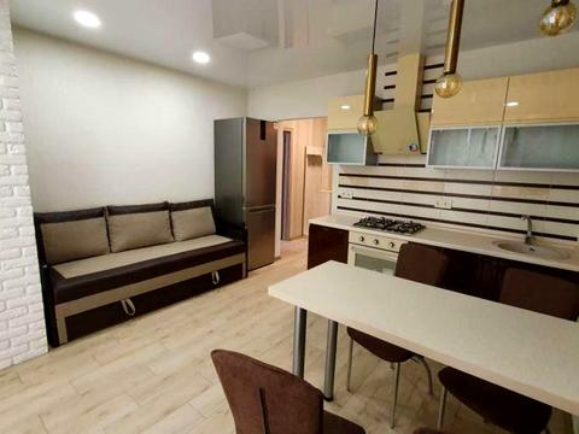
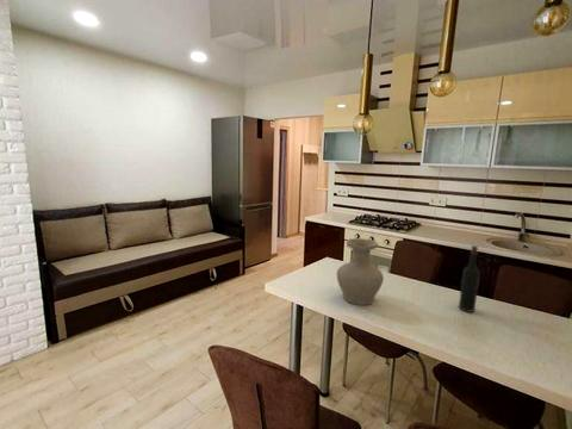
+ wine bottle [458,244,481,313]
+ vase [336,237,385,306]
